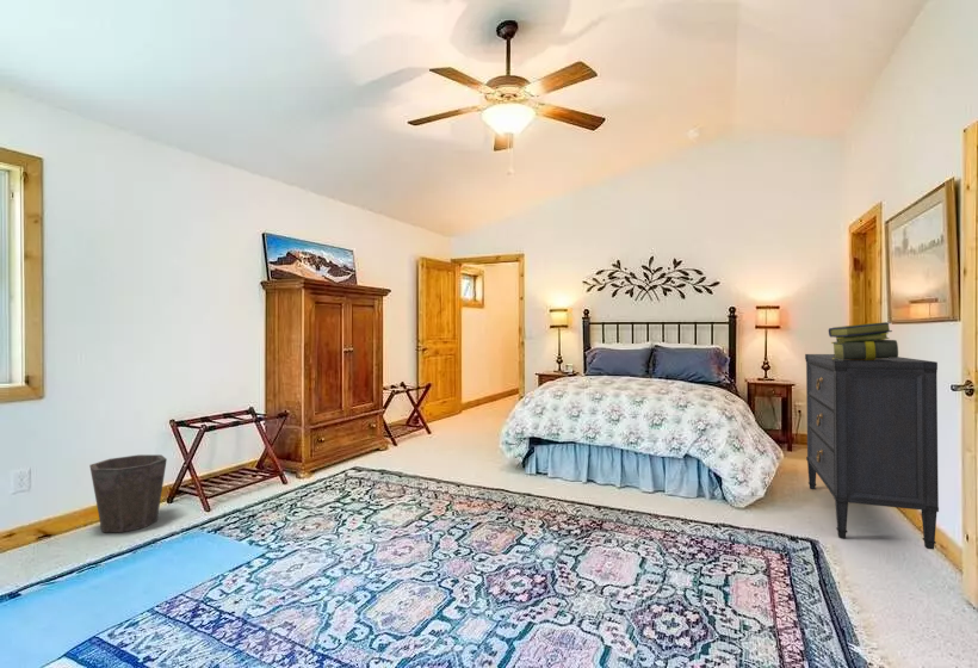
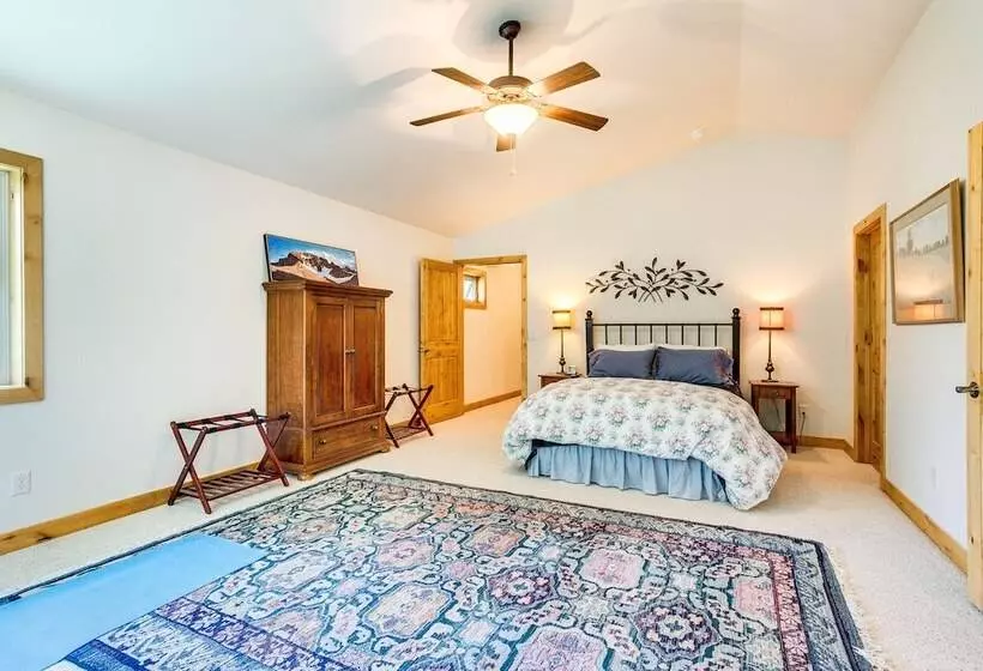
- waste bin [88,453,168,533]
- dresser [804,353,940,551]
- stack of books [828,321,899,360]
